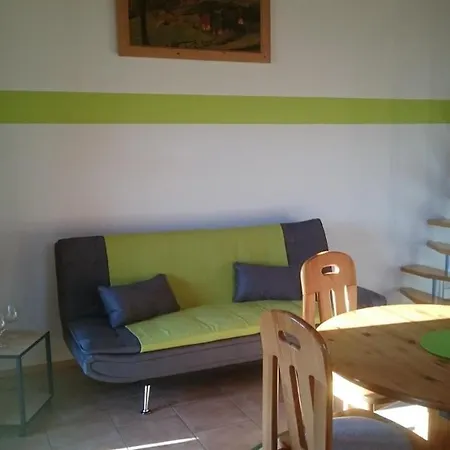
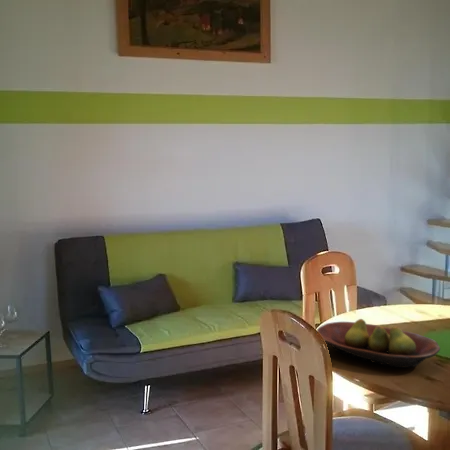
+ fruit bowl [316,318,441,369]
